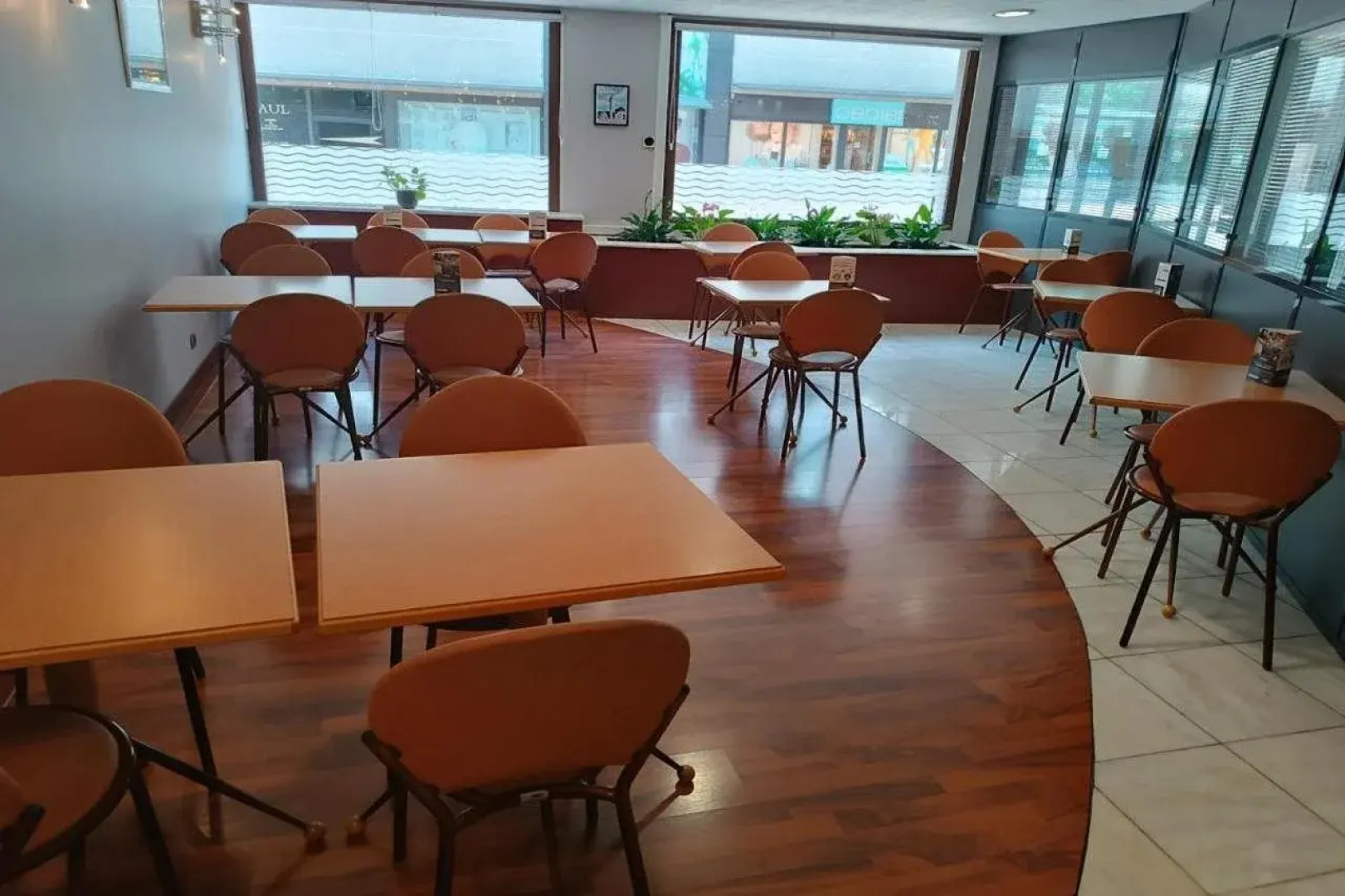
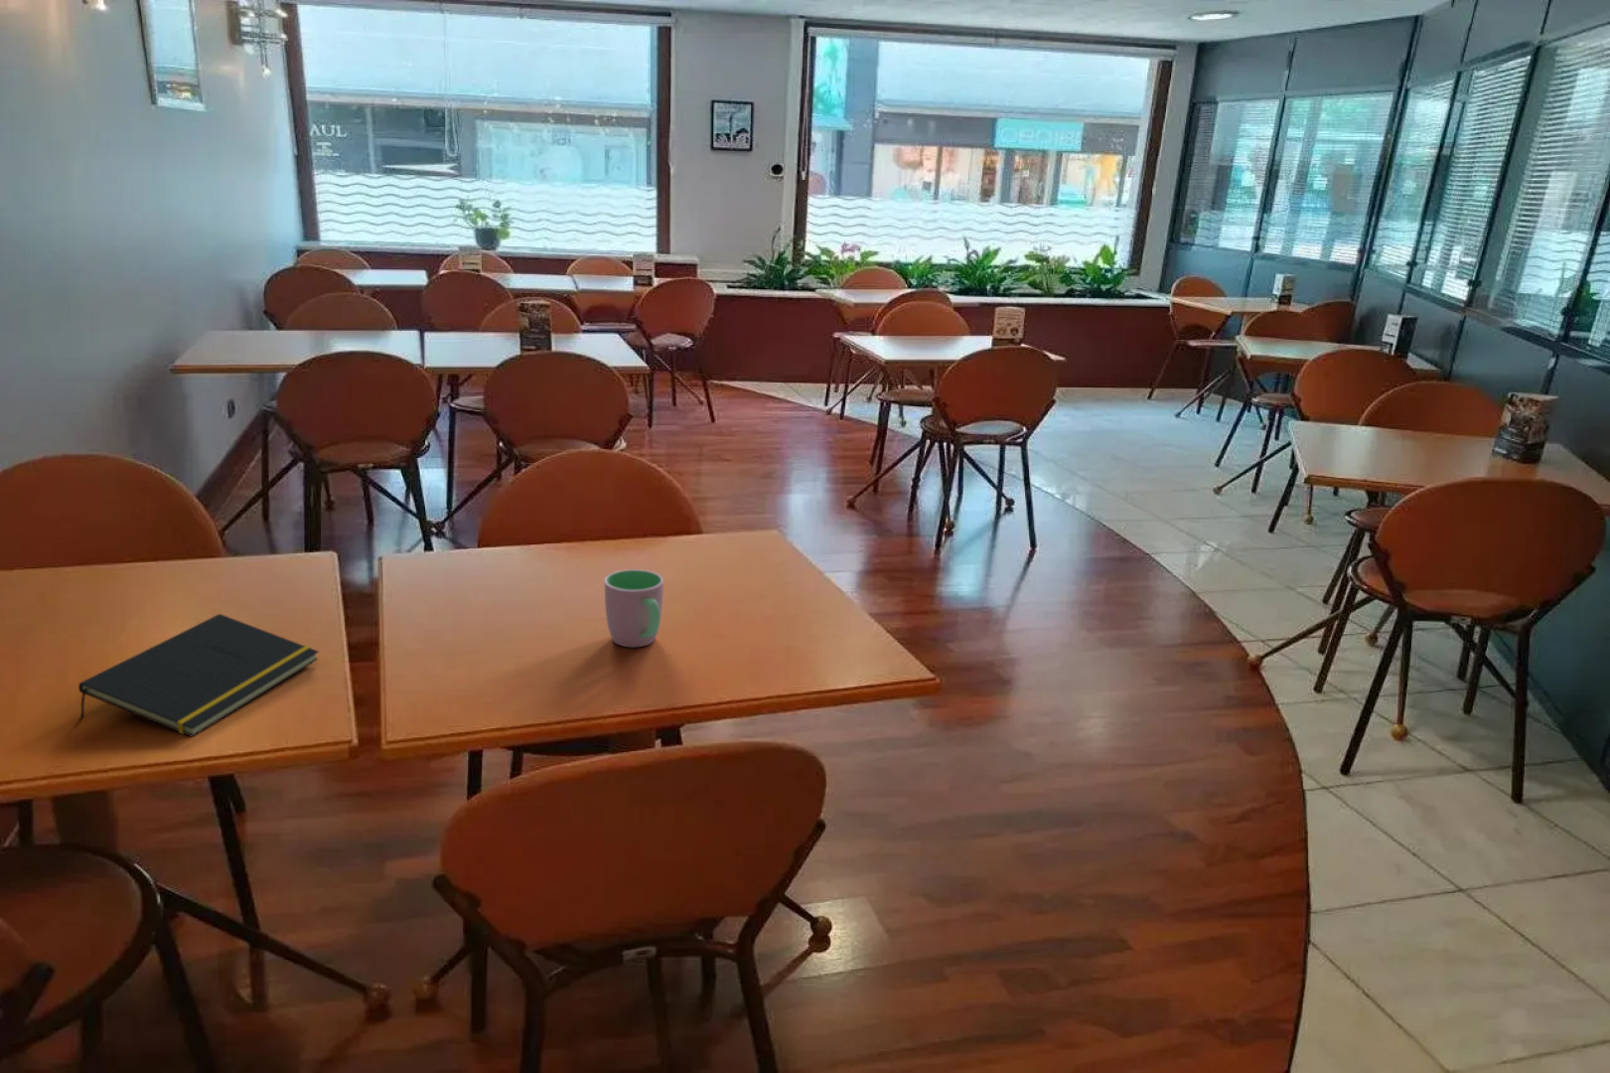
+ notepad [78,613,320,738]
+ cup [603,569,664,648]
